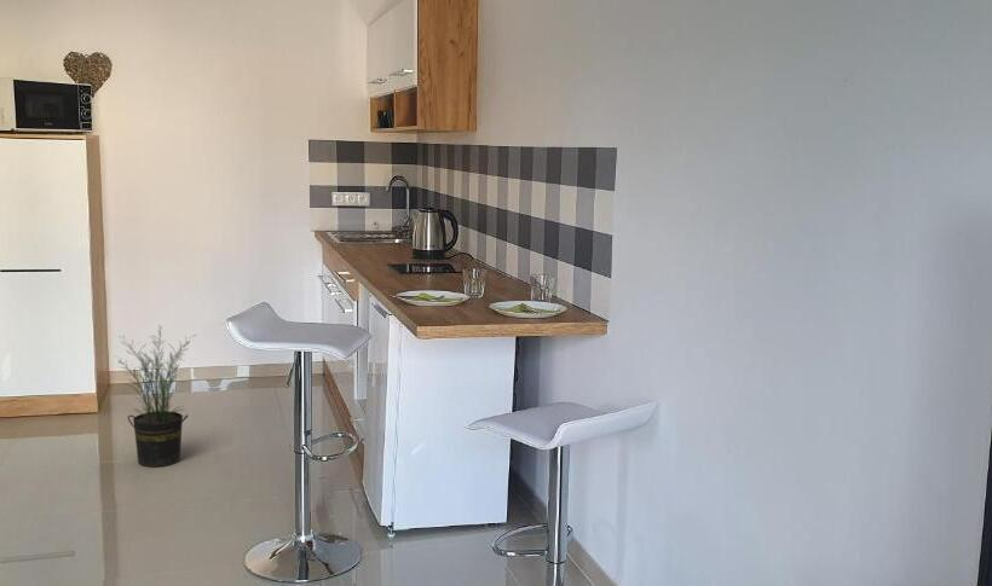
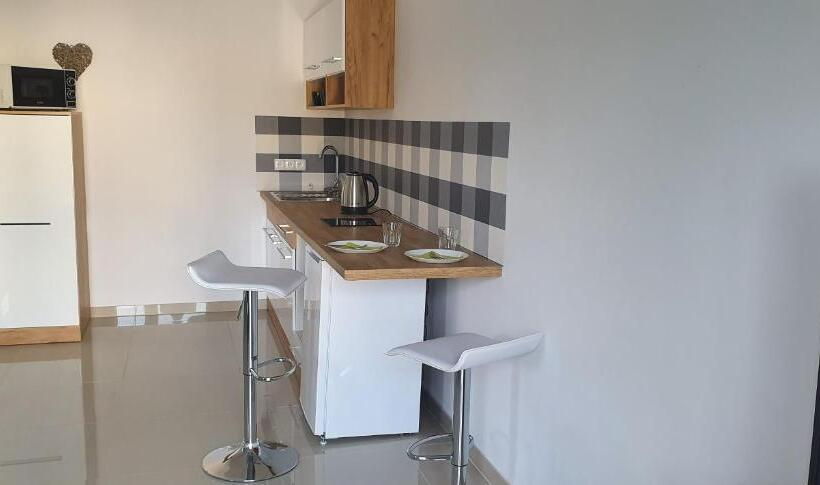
- potted plant [115,325,197,468]
